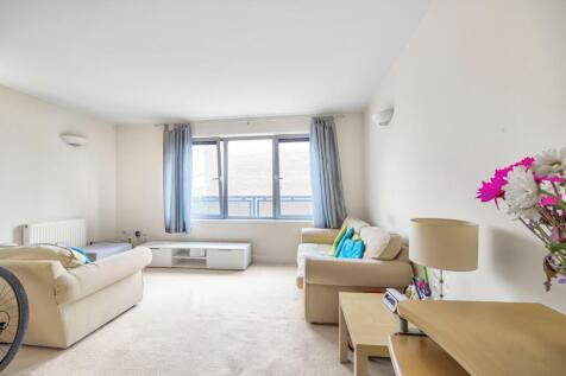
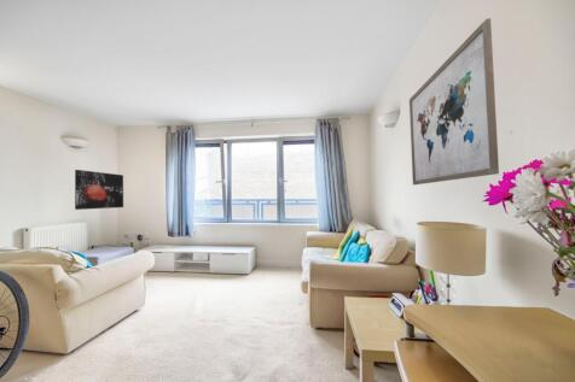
+ wall art [74,169,124,211]
+ wall art [408,17,500,186]
